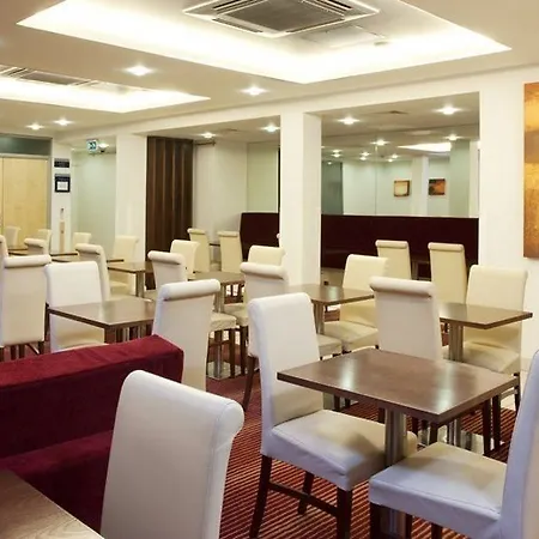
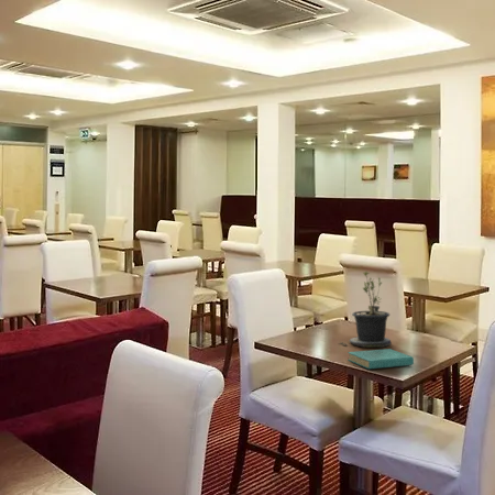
+ book [346,348,415,370]
+ potted plant [337,271,393,349]
